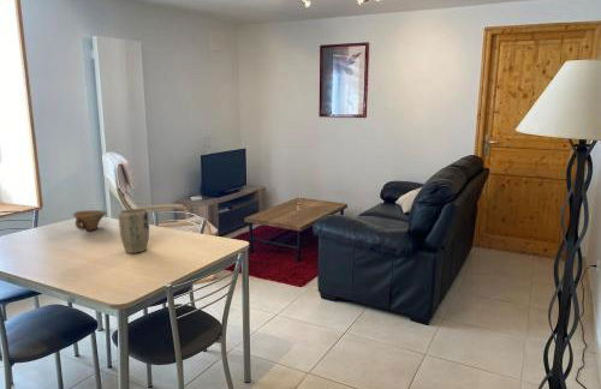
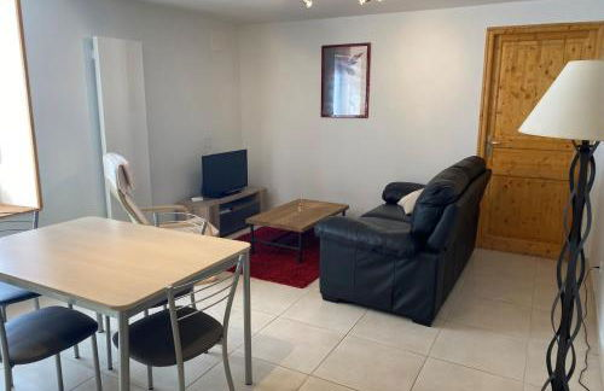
- plant pot [118,208,150,255]
- bowl [72,209,107,232]
